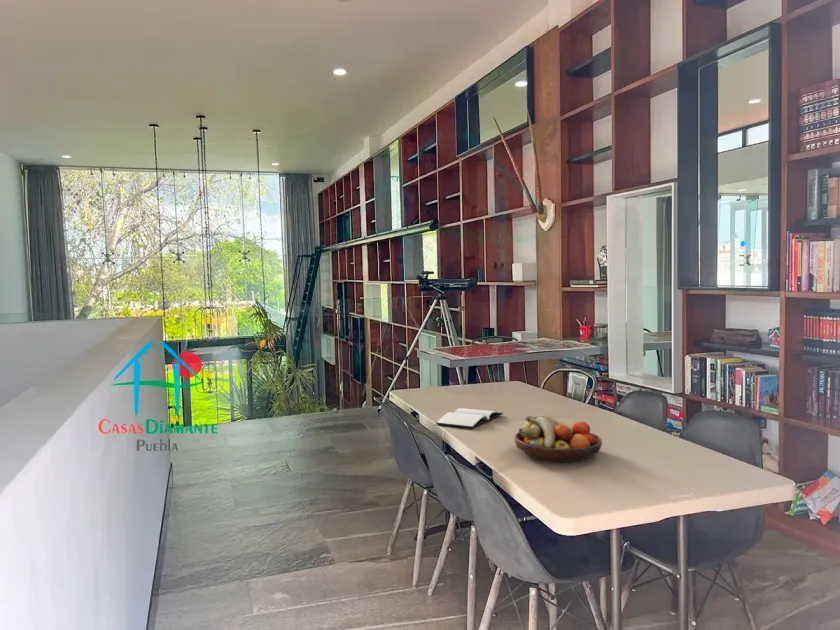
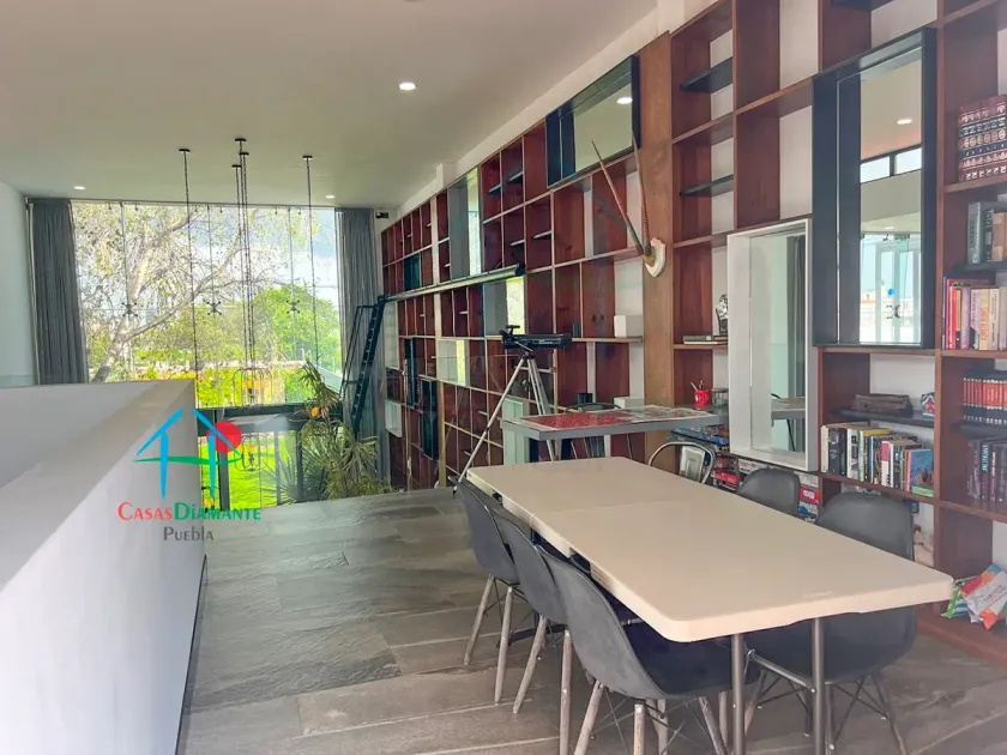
- book [435,407,504,429]
- fruit bowl [513,413,603,463]
